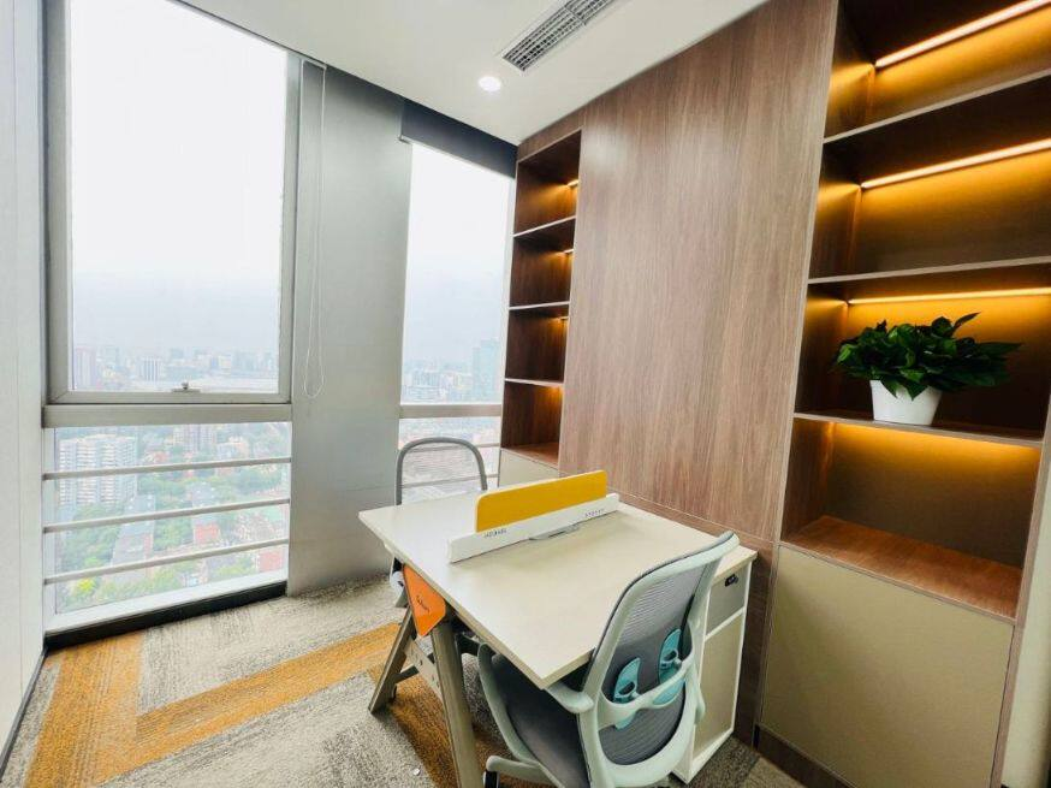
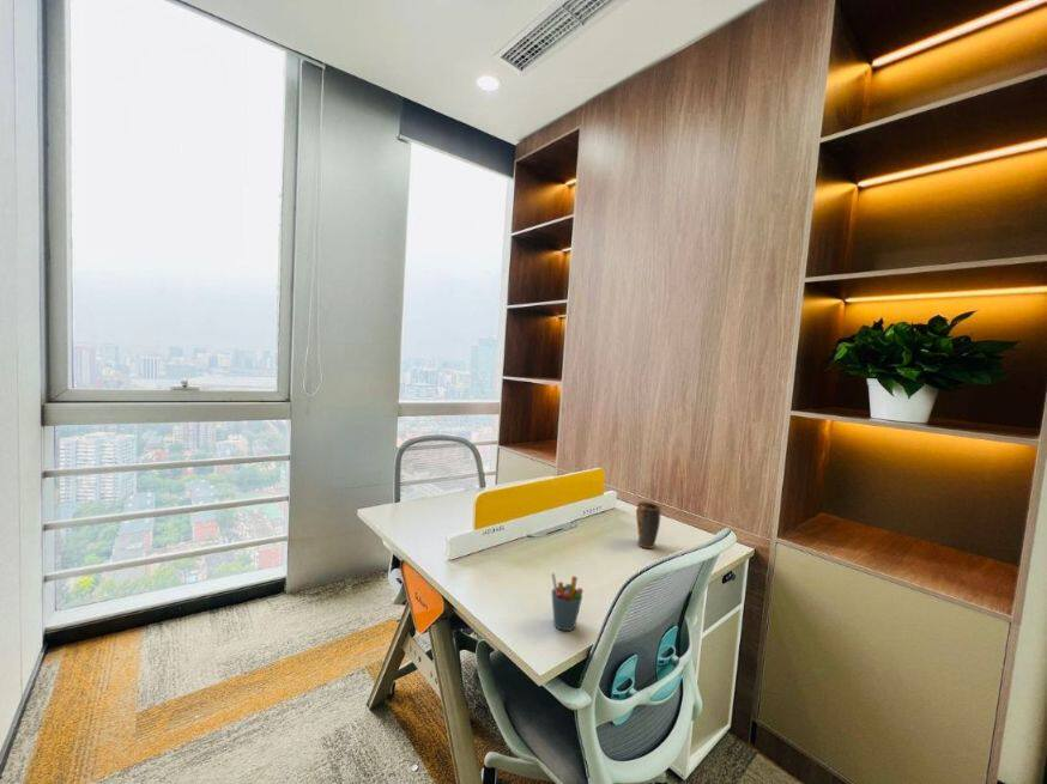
+ pen holder [550,571,585,632]
+ mug [635,500,661,549]
